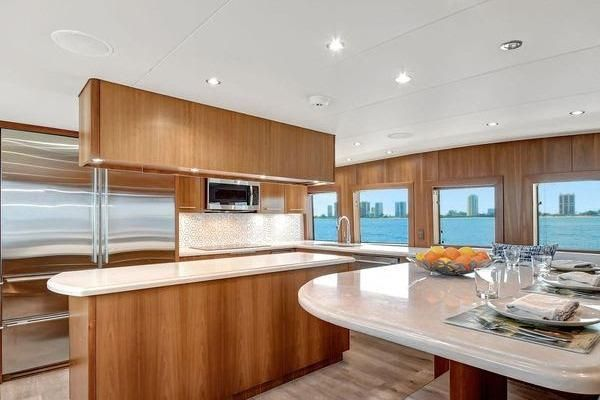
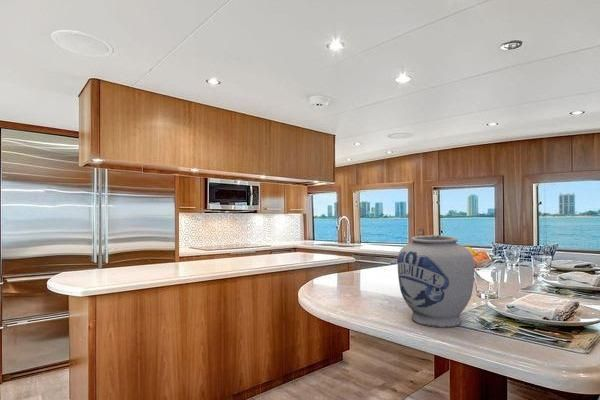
+ vase [397,234,475,329]
